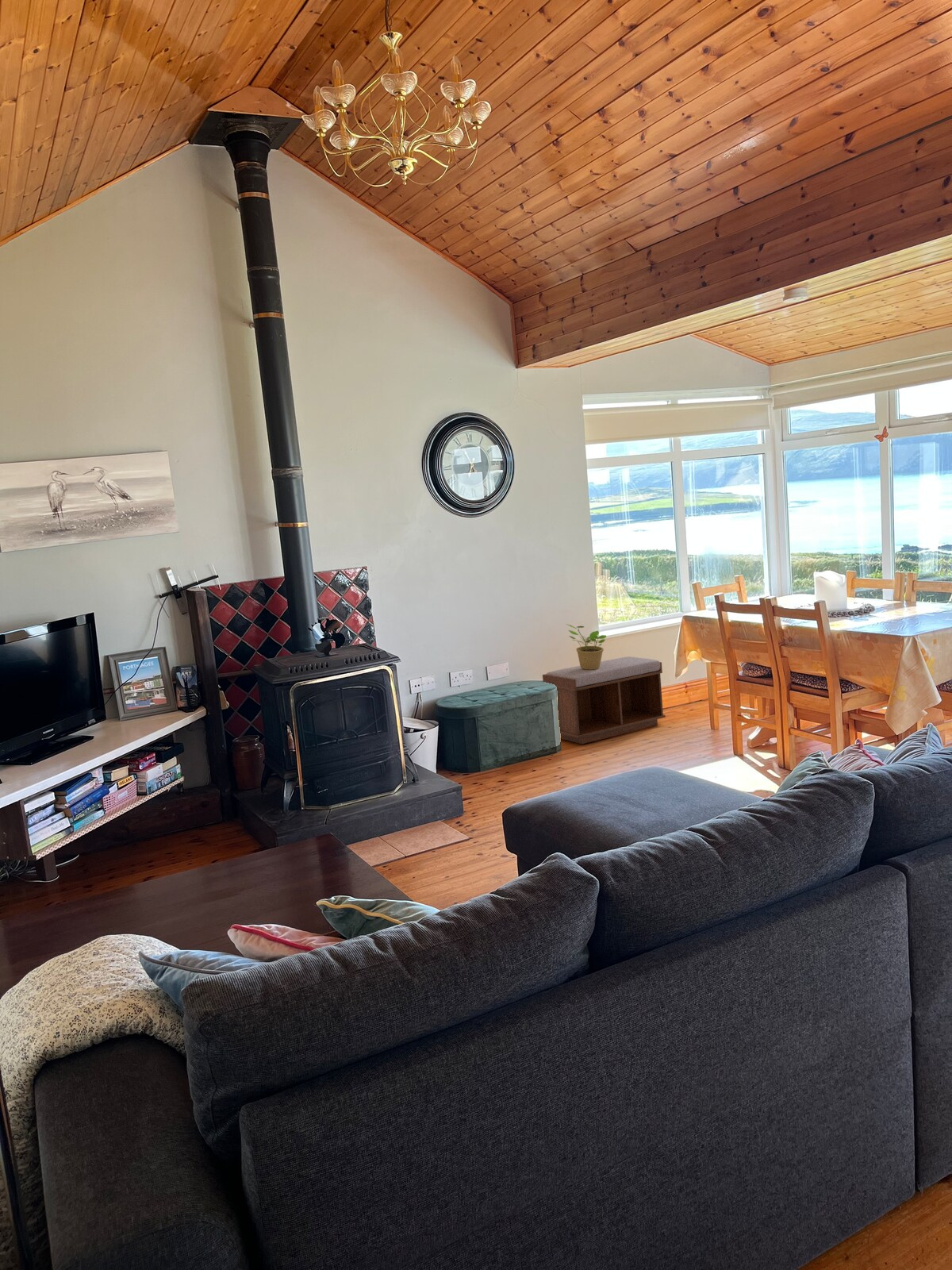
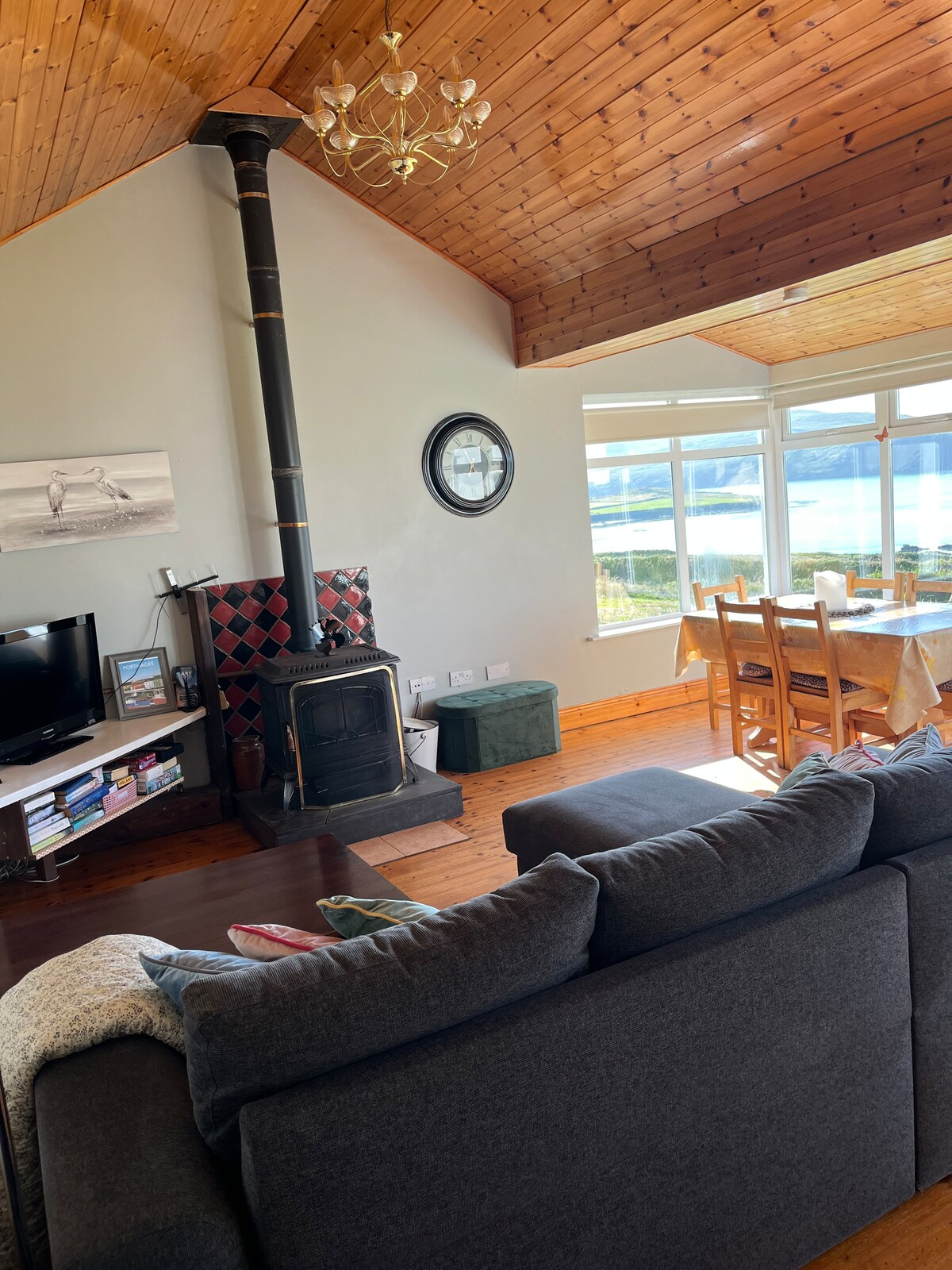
- potted plant [566,623,607,670]
- bench [542,656,666,745]
